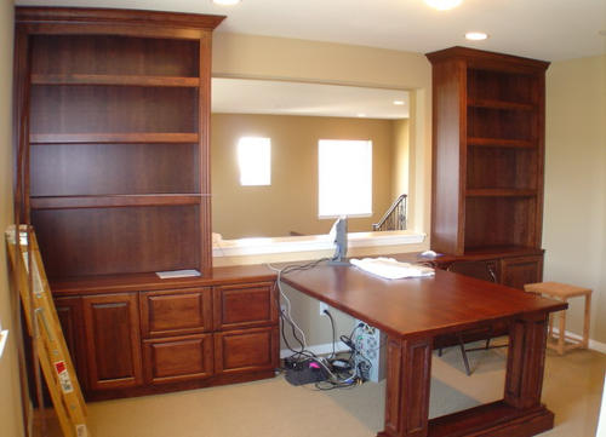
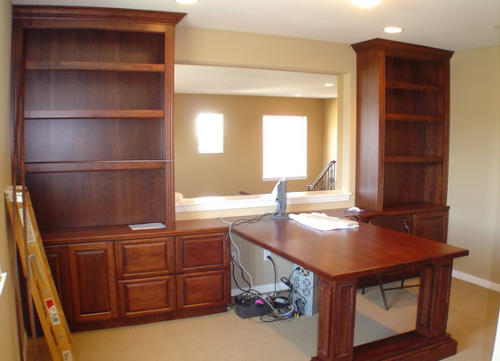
- side table [522,280,594,356]
